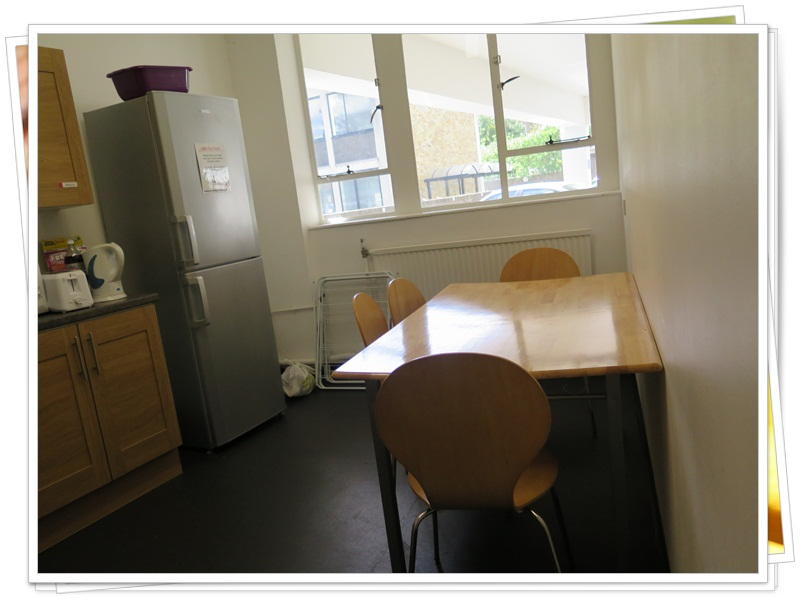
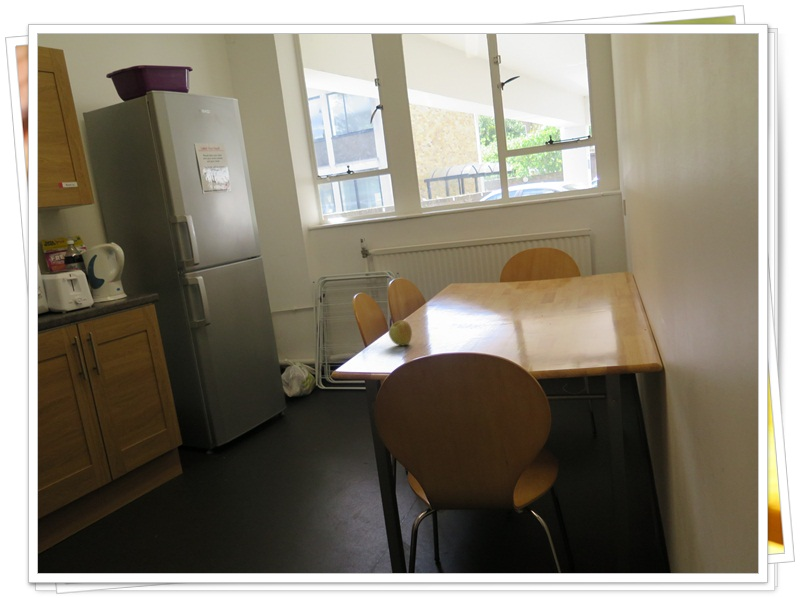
+ apple [388,319,413,347]
